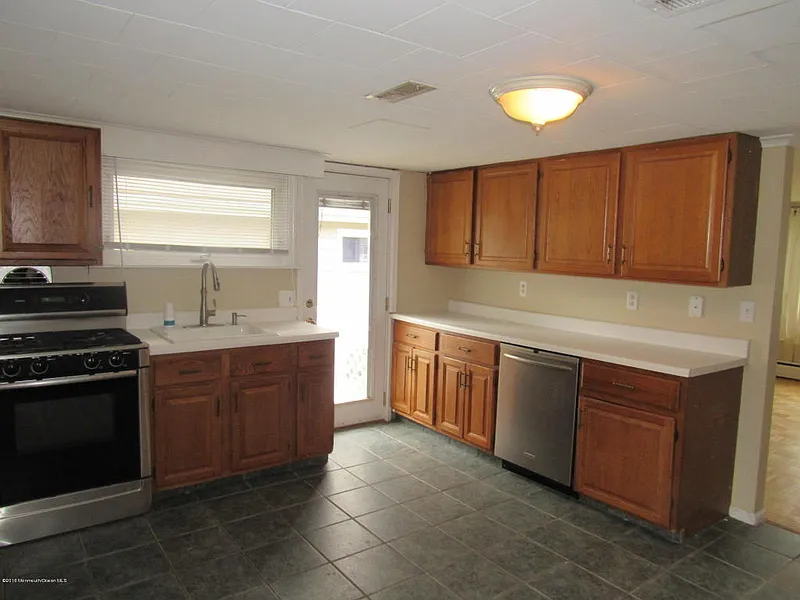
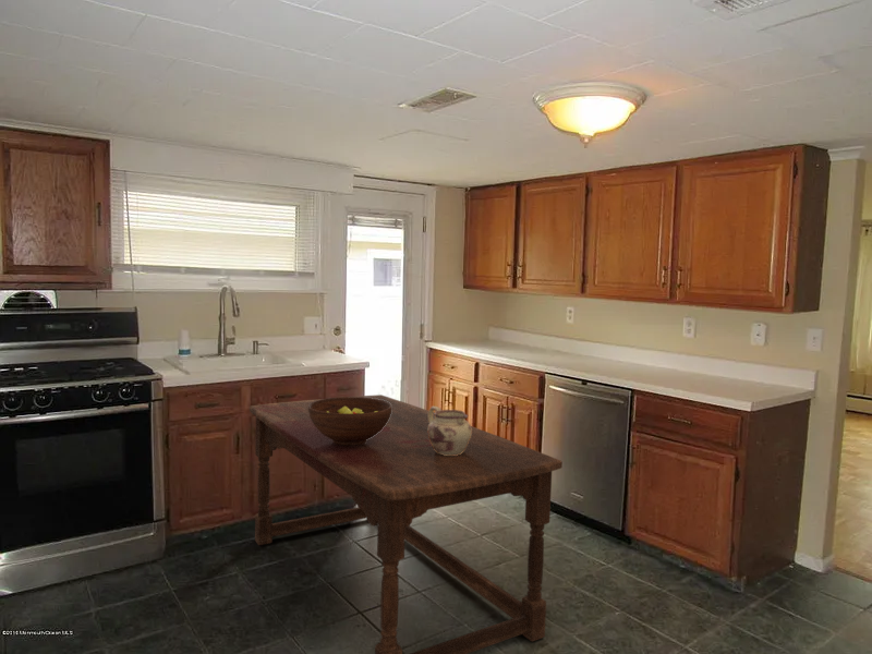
+ fruit bowl [308,396,391,446]
+ dining table [249,393,564,654]
+ pitcher [427,405,472,456]
